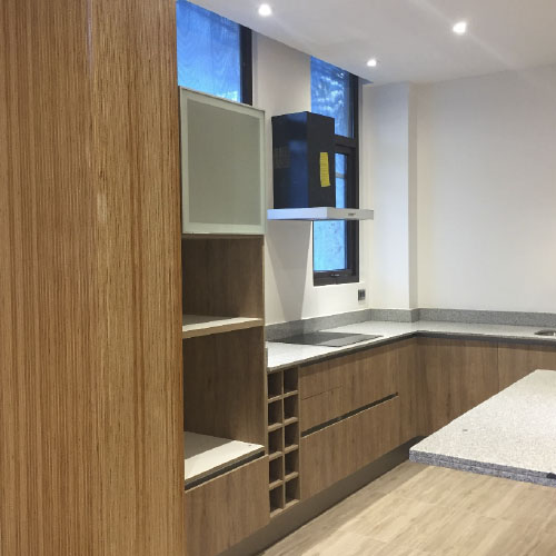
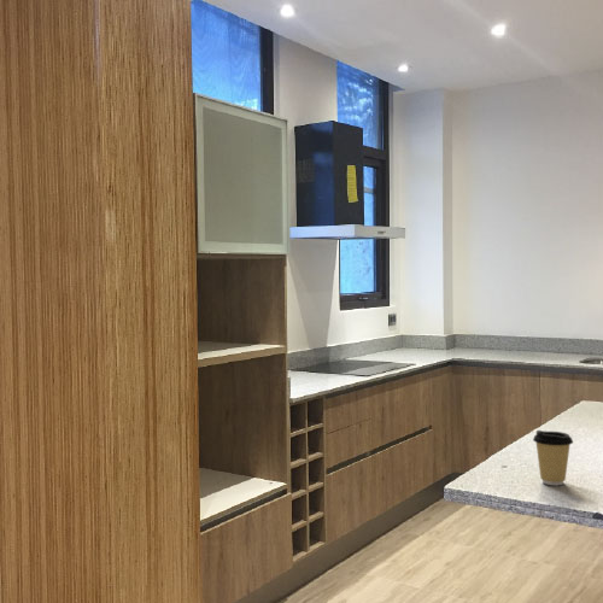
+ coffee cup [532,429,574,486]
